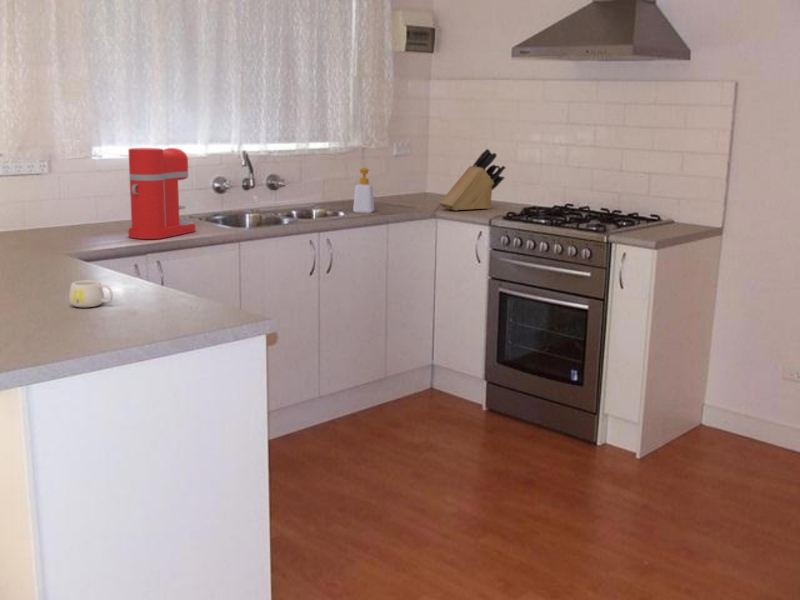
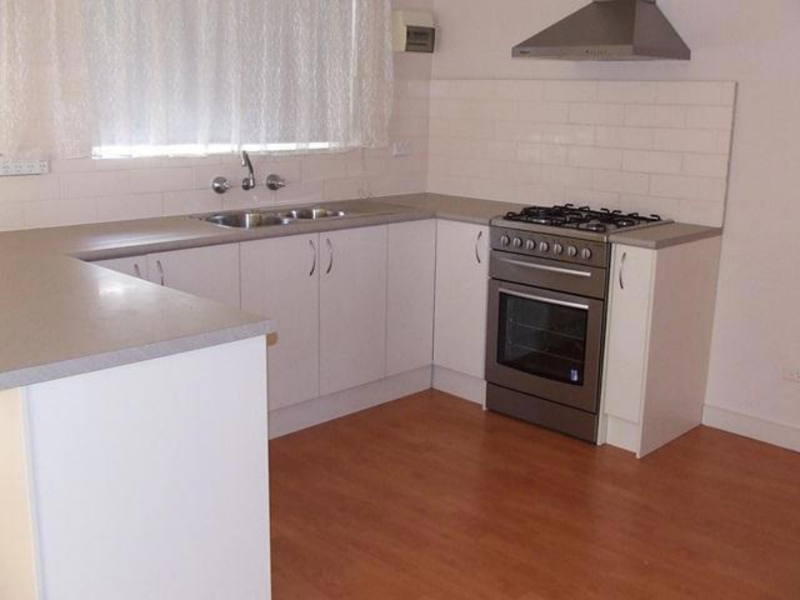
- mug [68,279,114,308]
- coffee maker [127,147,197,240]
- knife block [439,148,507,212]
- soap bottle [352,167,375,214]
